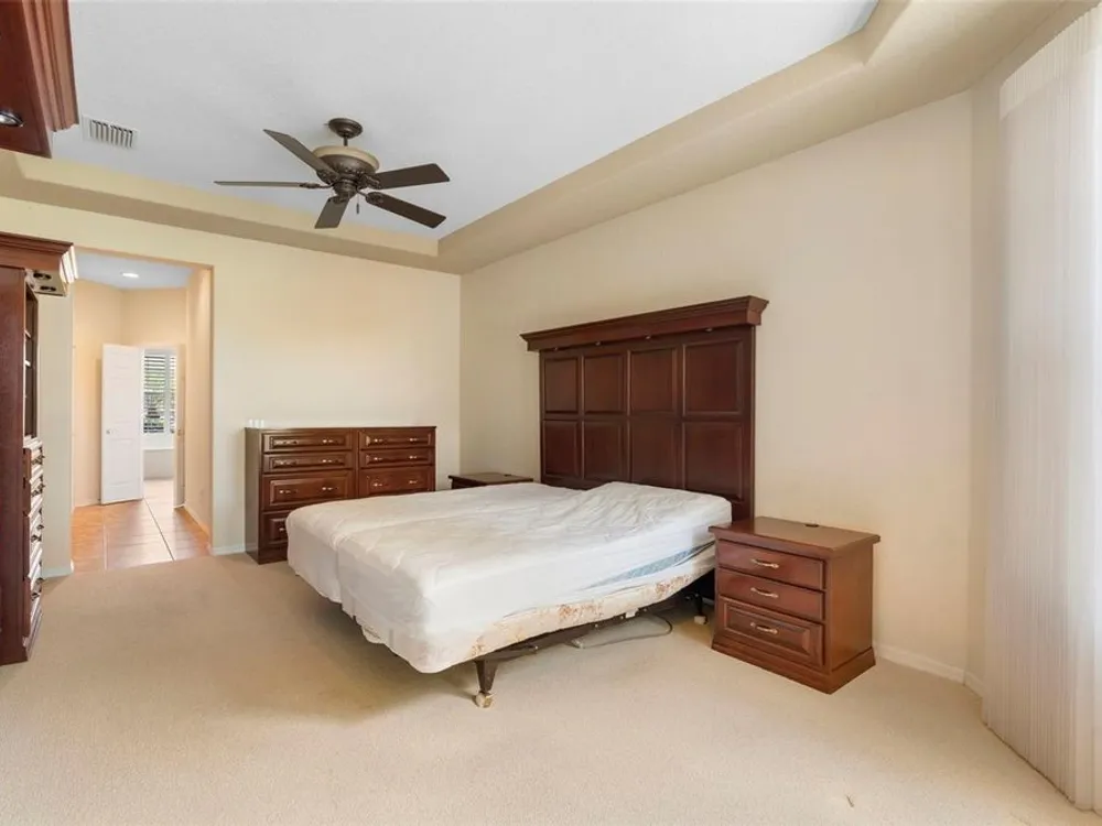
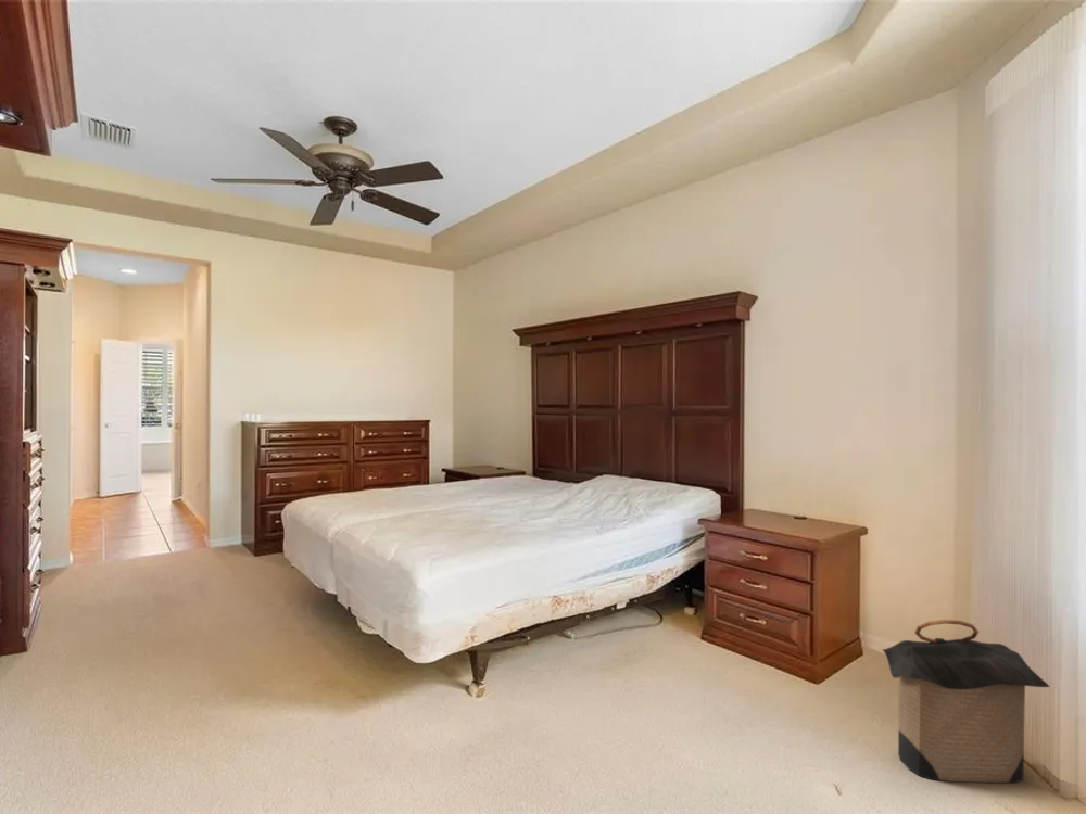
+ laundry hamper [882,619,1051,784]
